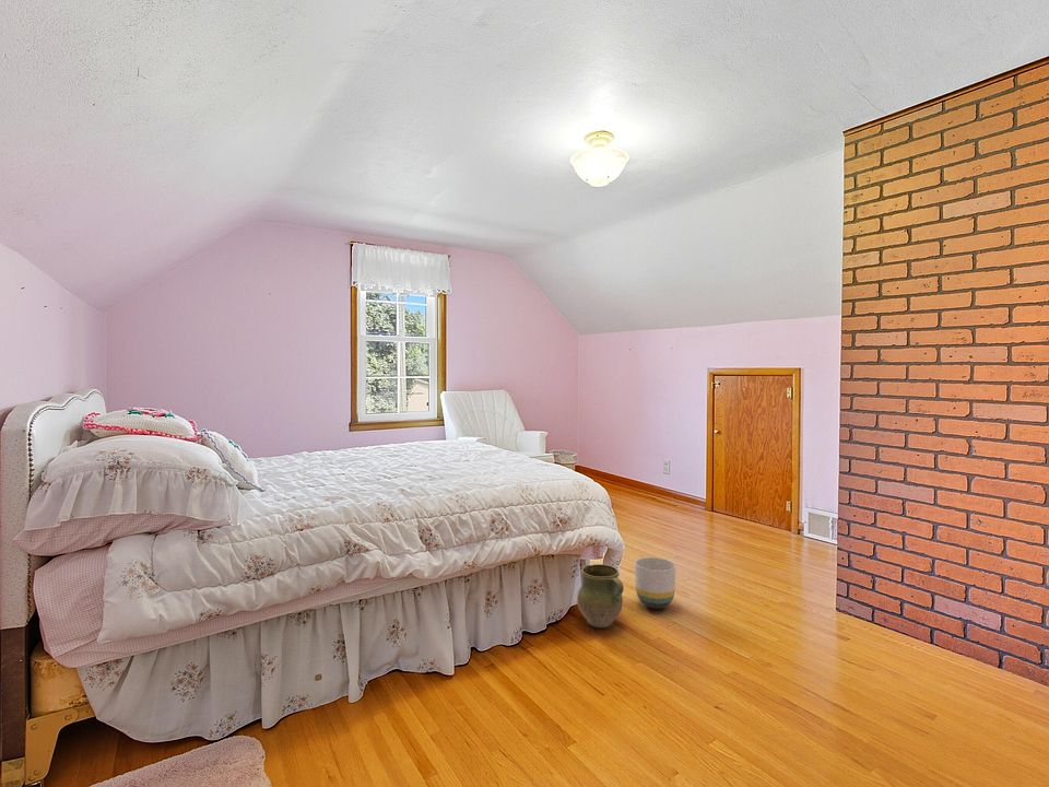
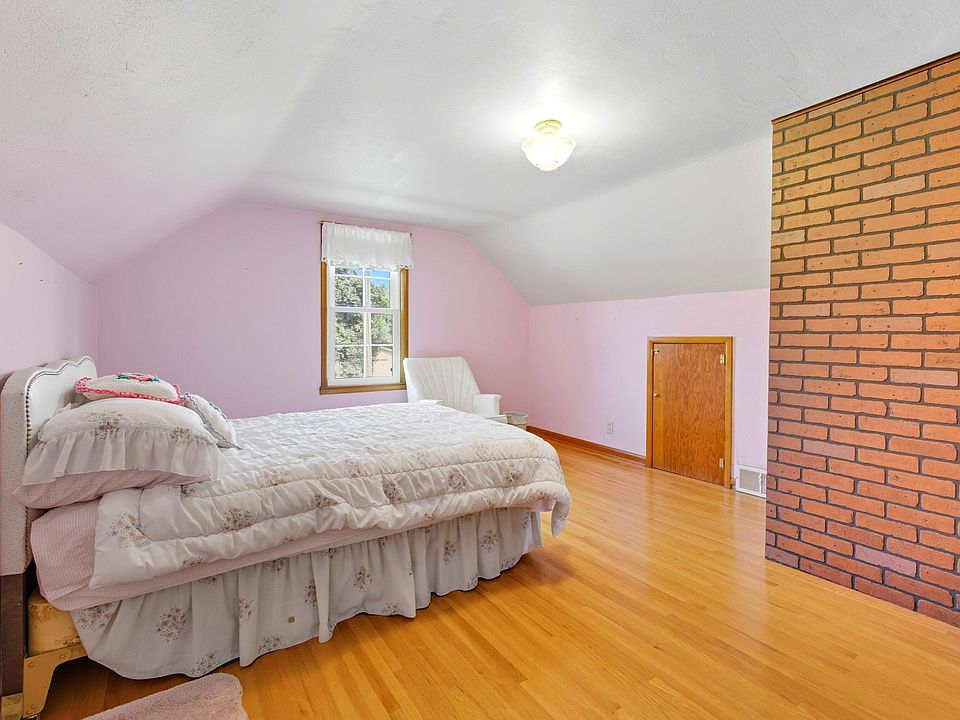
- planter [634,556,676,610]
- ceramic jug [577,563,625,629]
